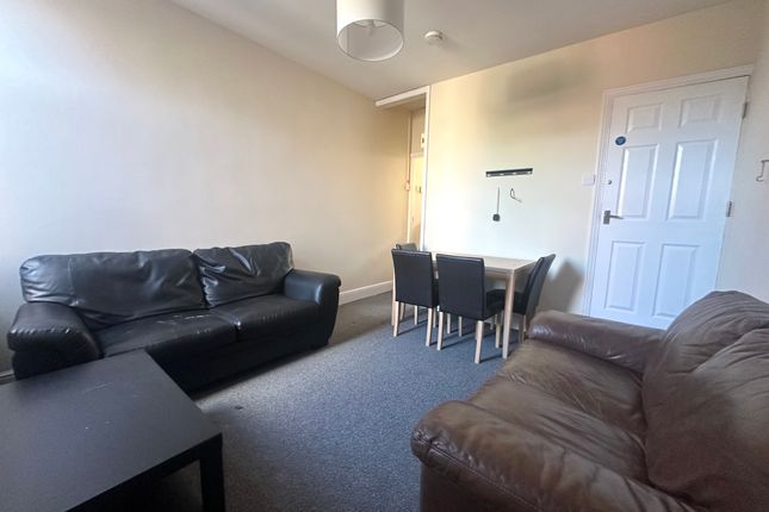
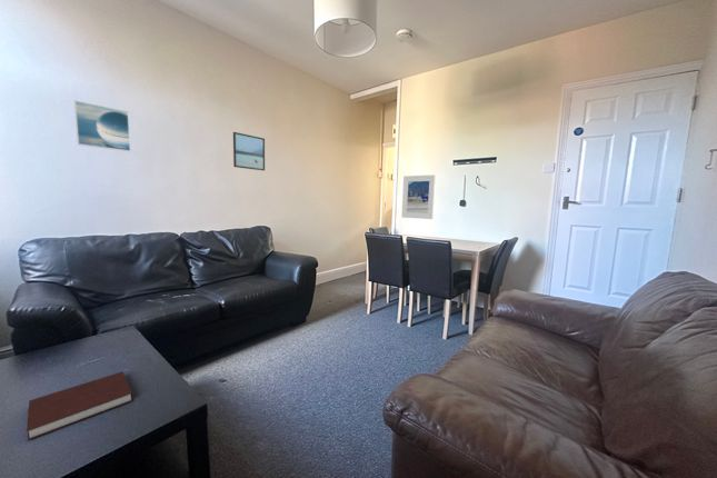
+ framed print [400,173,437,220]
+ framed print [73,99,131,152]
+ notebook [26,370,133,441]
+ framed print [232,131,266,171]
